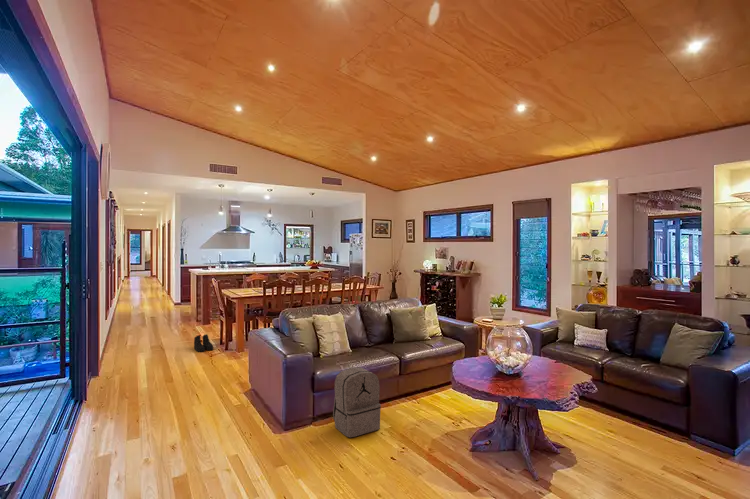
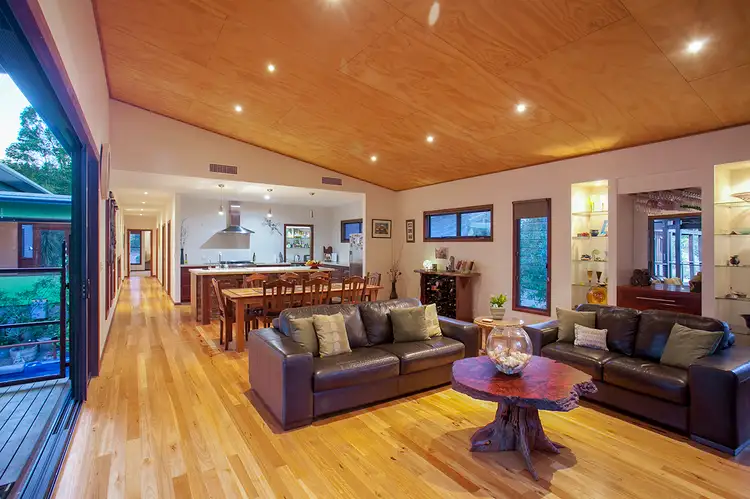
- boots [193,333,214,353]
- backpack [332,367,382,438]
